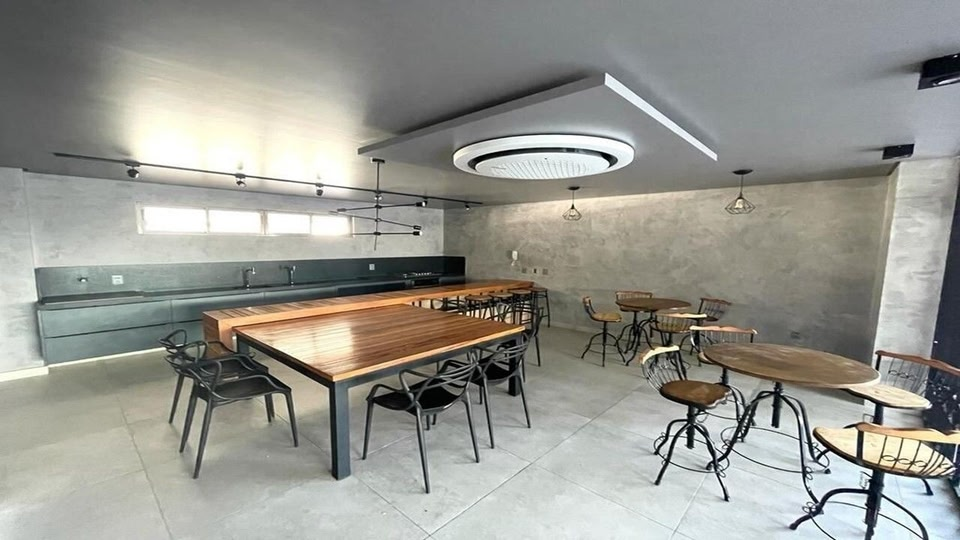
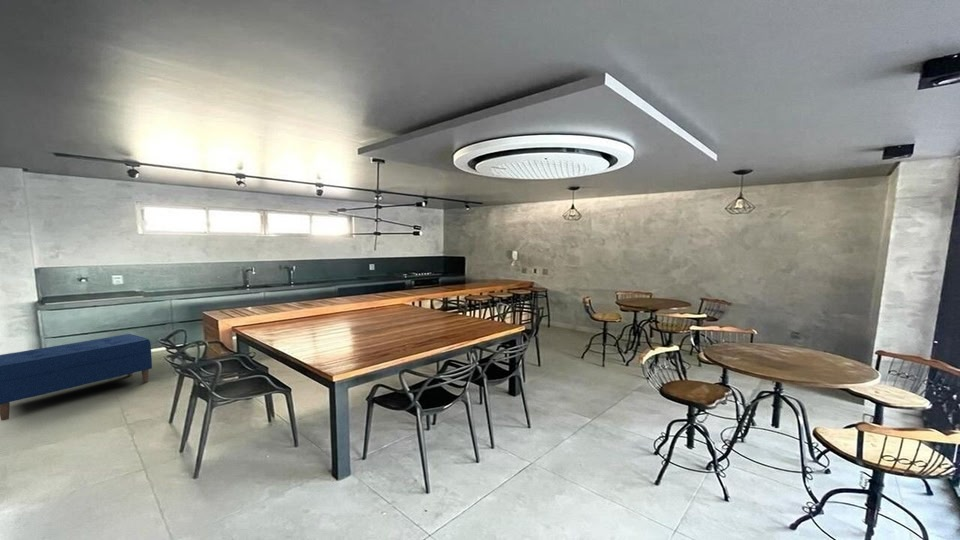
+ bench [0,333,153,421]
